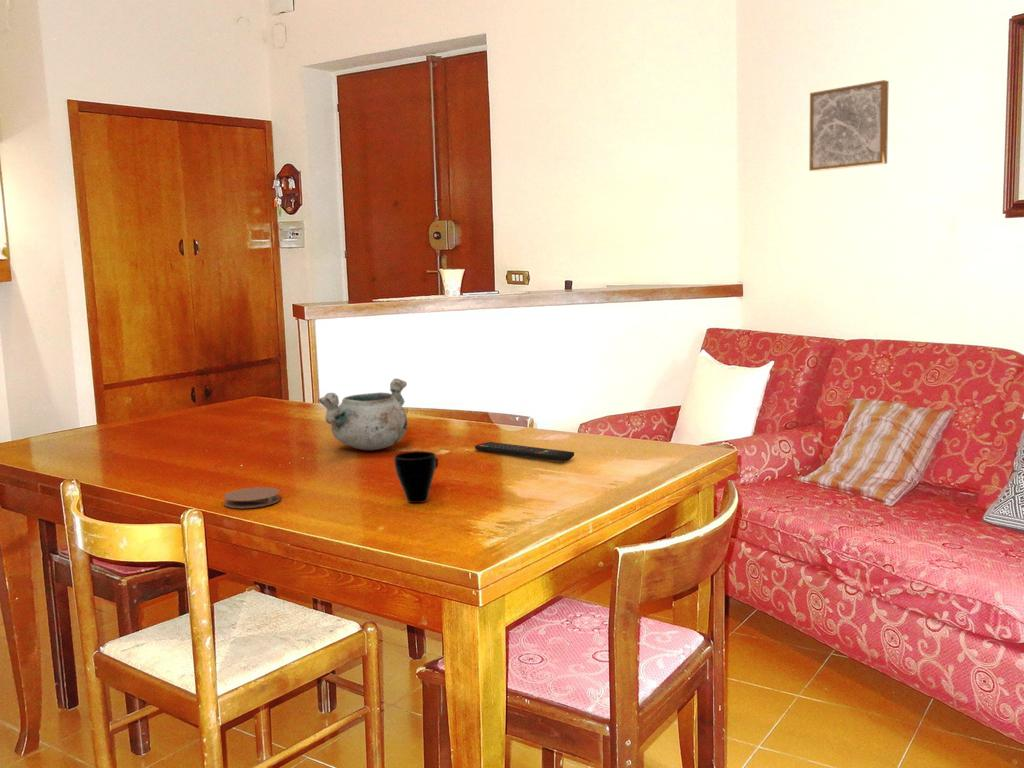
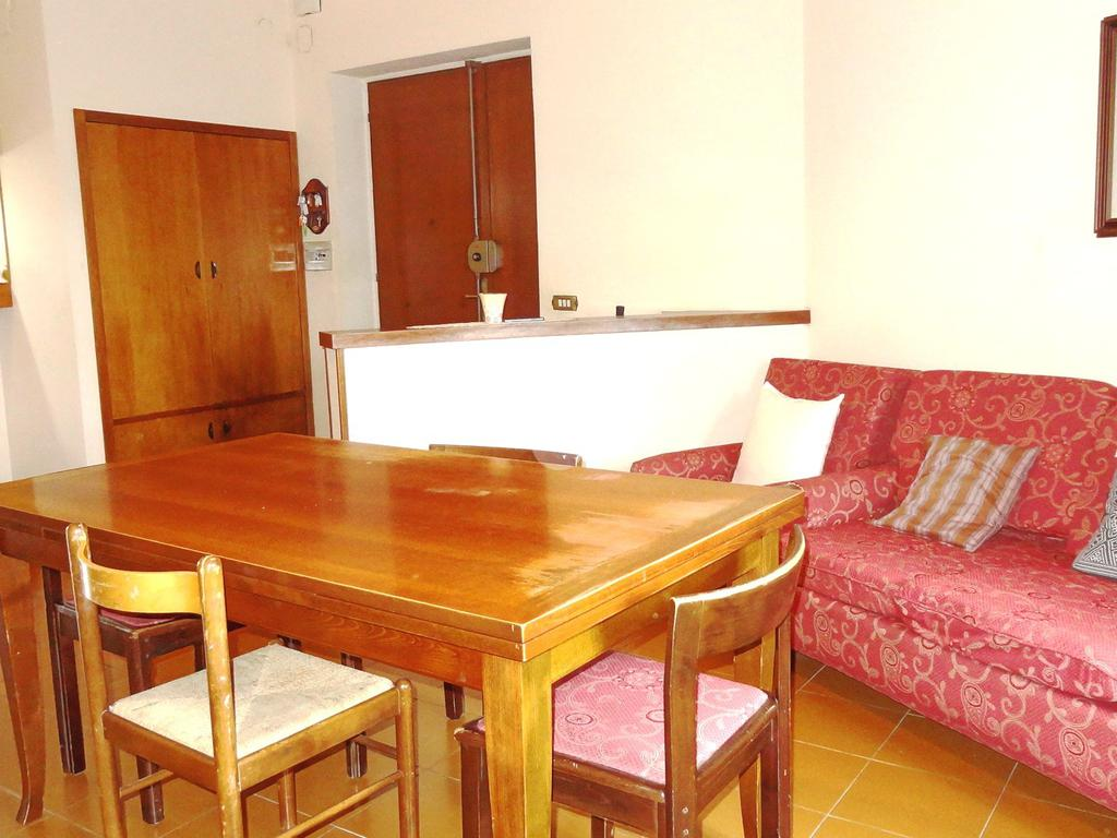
- coaster [222,486,281,509]
- remote control [474,441,575,462]
- wall art [808,79,890,172]
- cup [393,450,439,504]
- decorative bowl [317,378,409,451]
